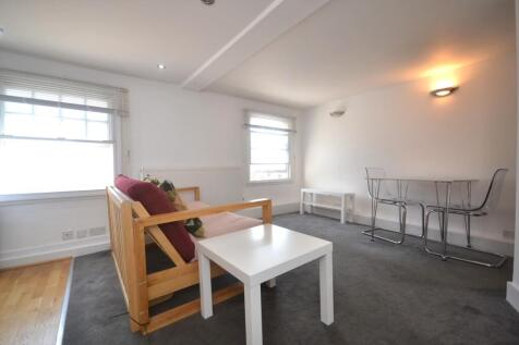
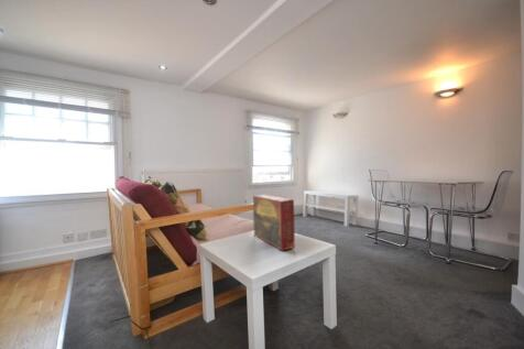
+ board game [252,194,296,251]
